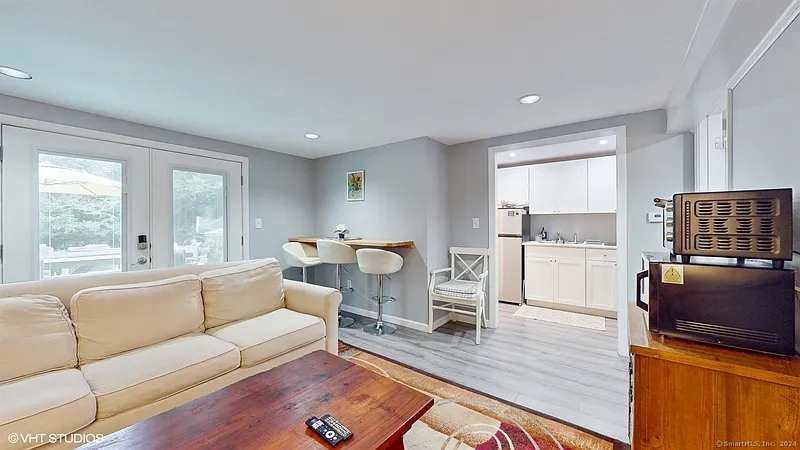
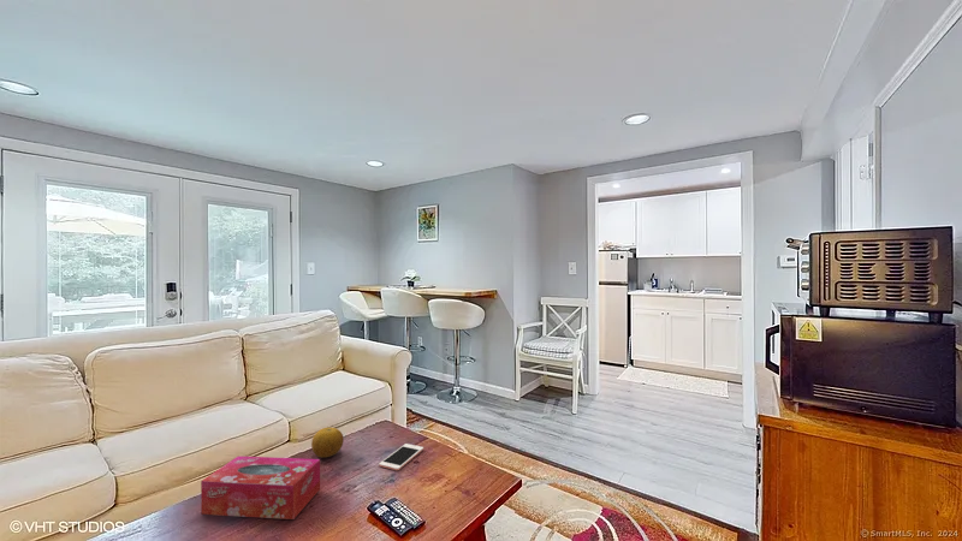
+ fruit [310,427,345,458]
+ tissue box [200,454,321,521]
+ cell phone [378,442,424,471]
